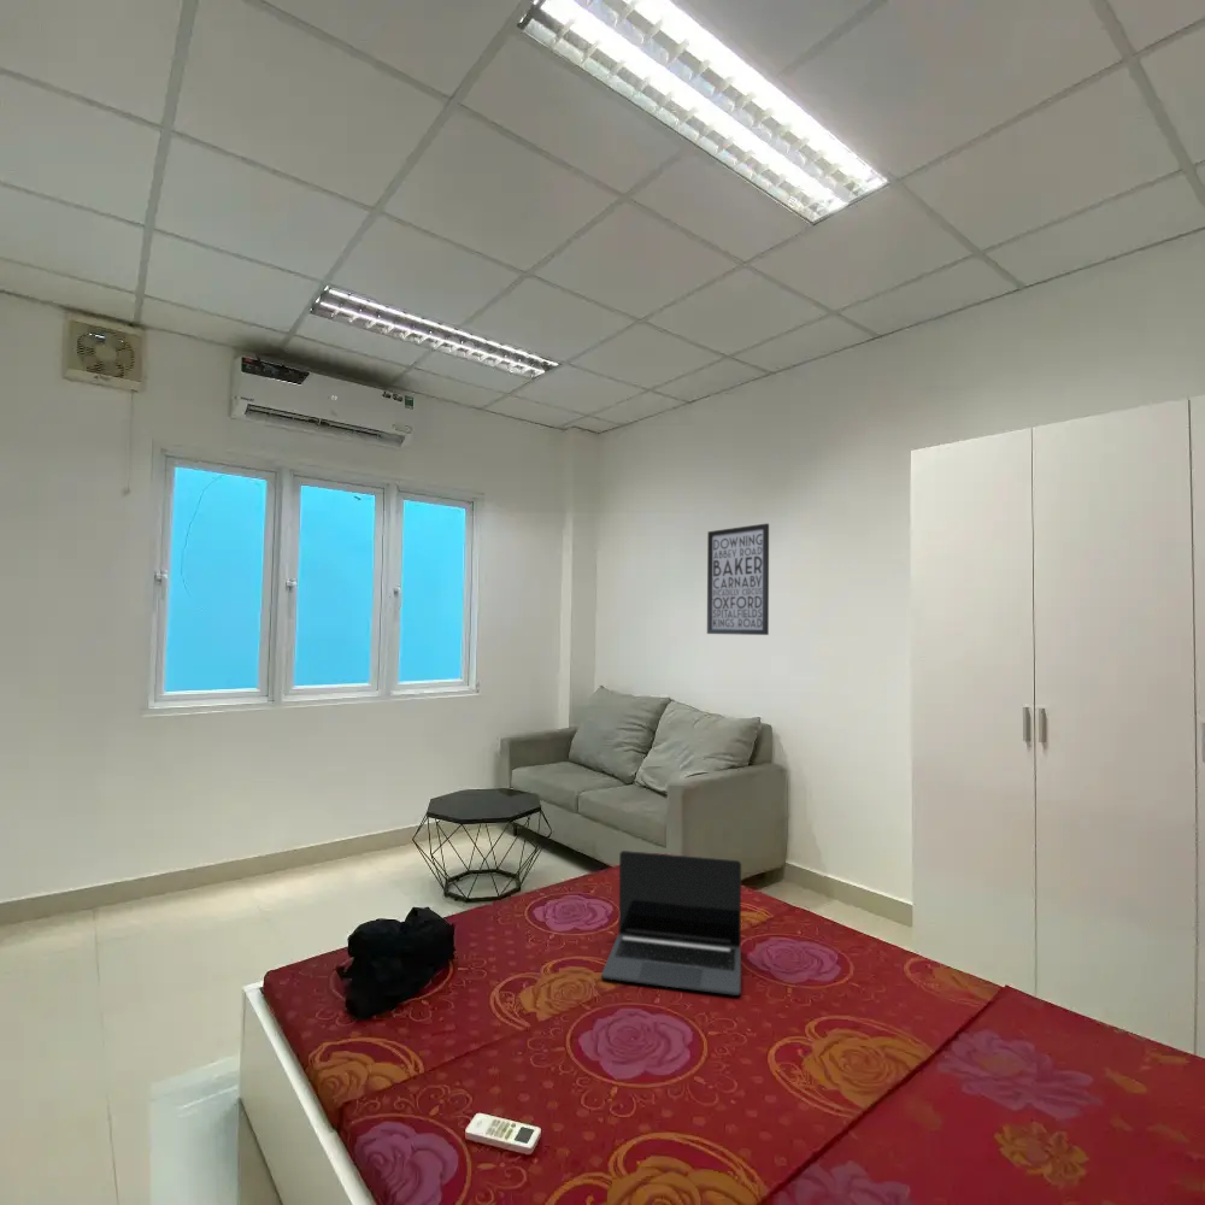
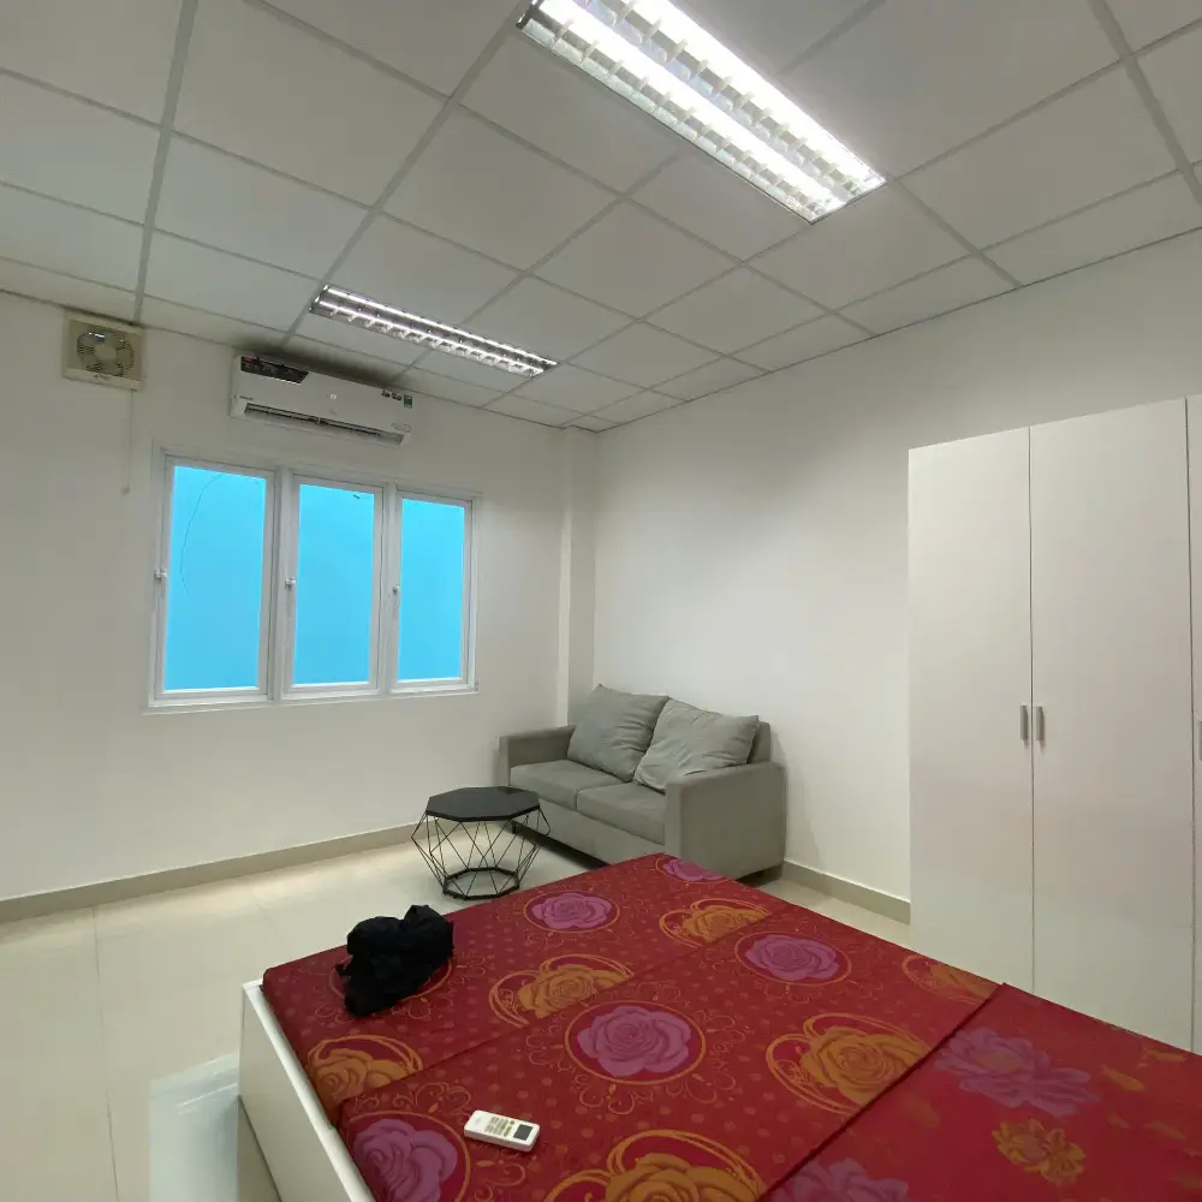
- laptop [600,850,742,997]
- wall art [706,522,770,636]
